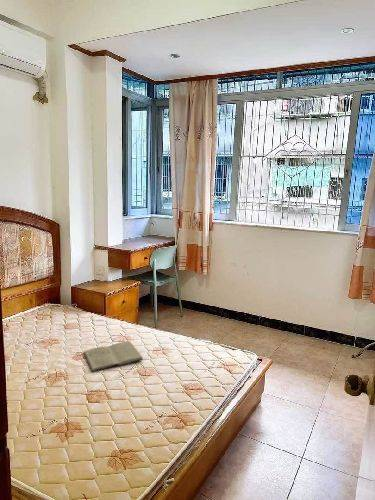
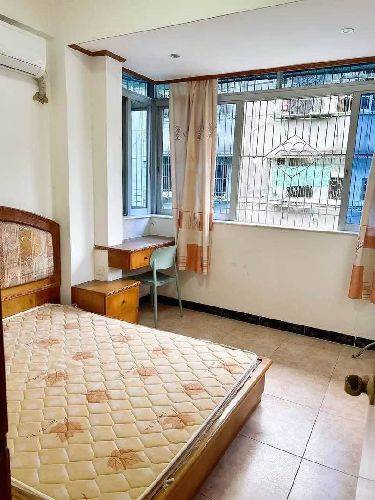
- book [83,340,144,373]
